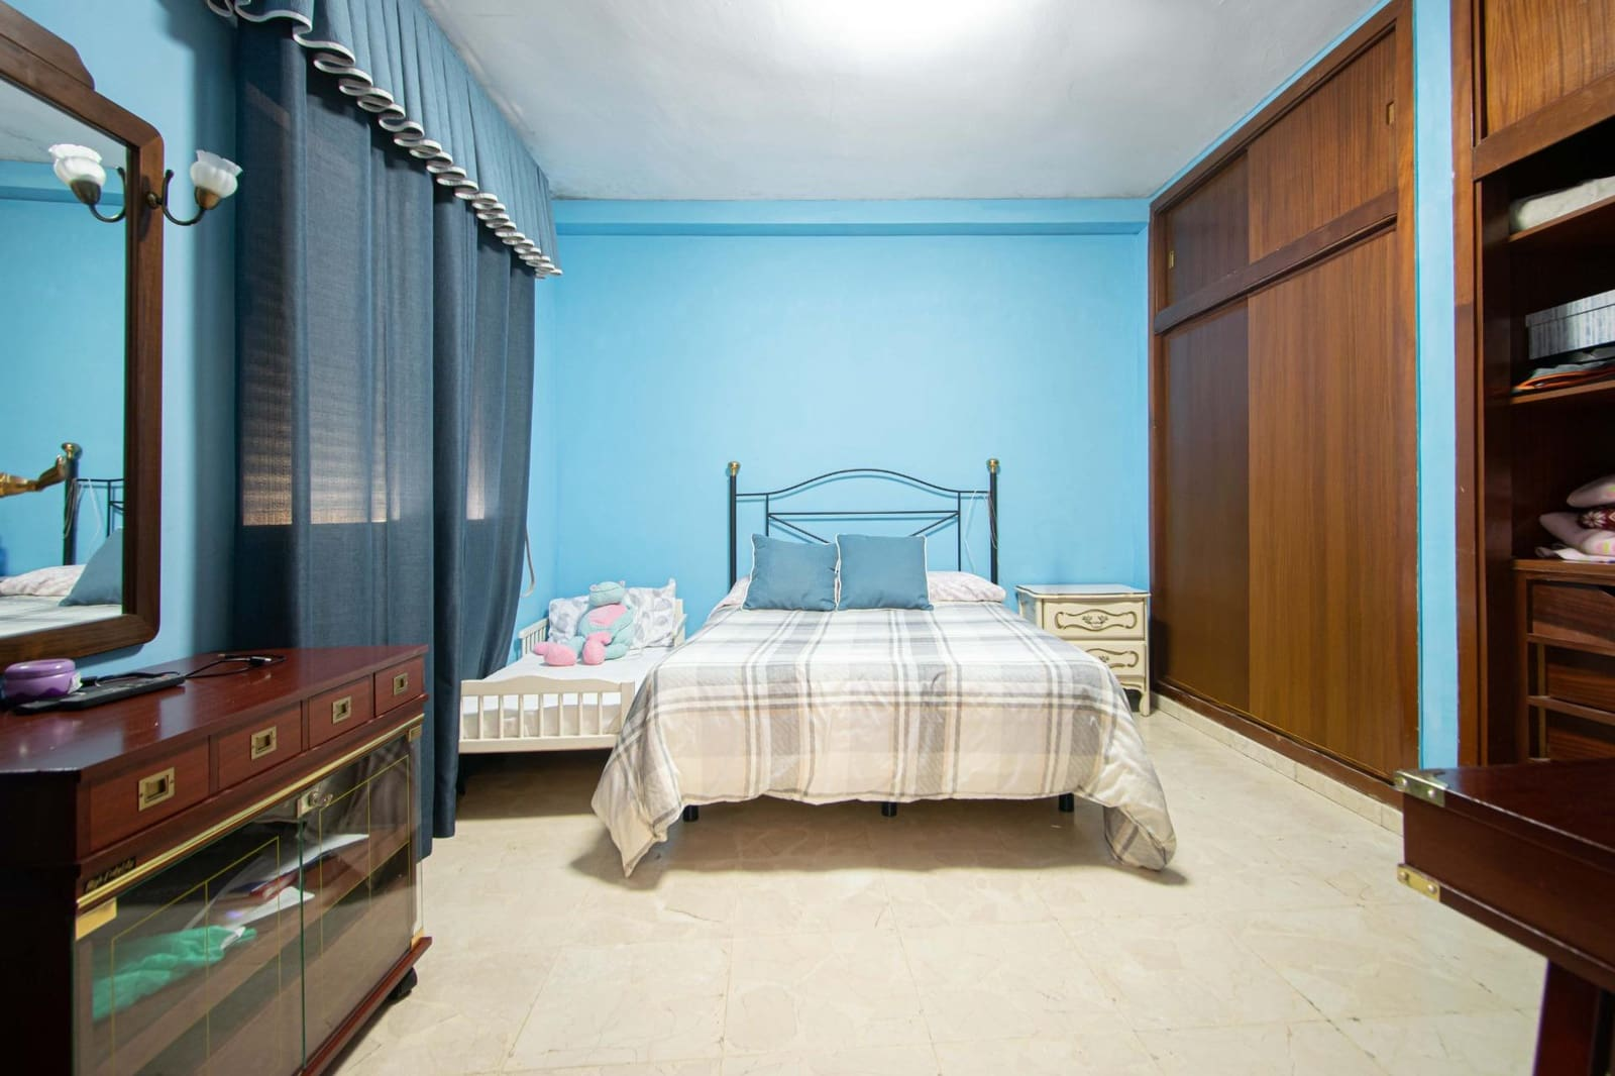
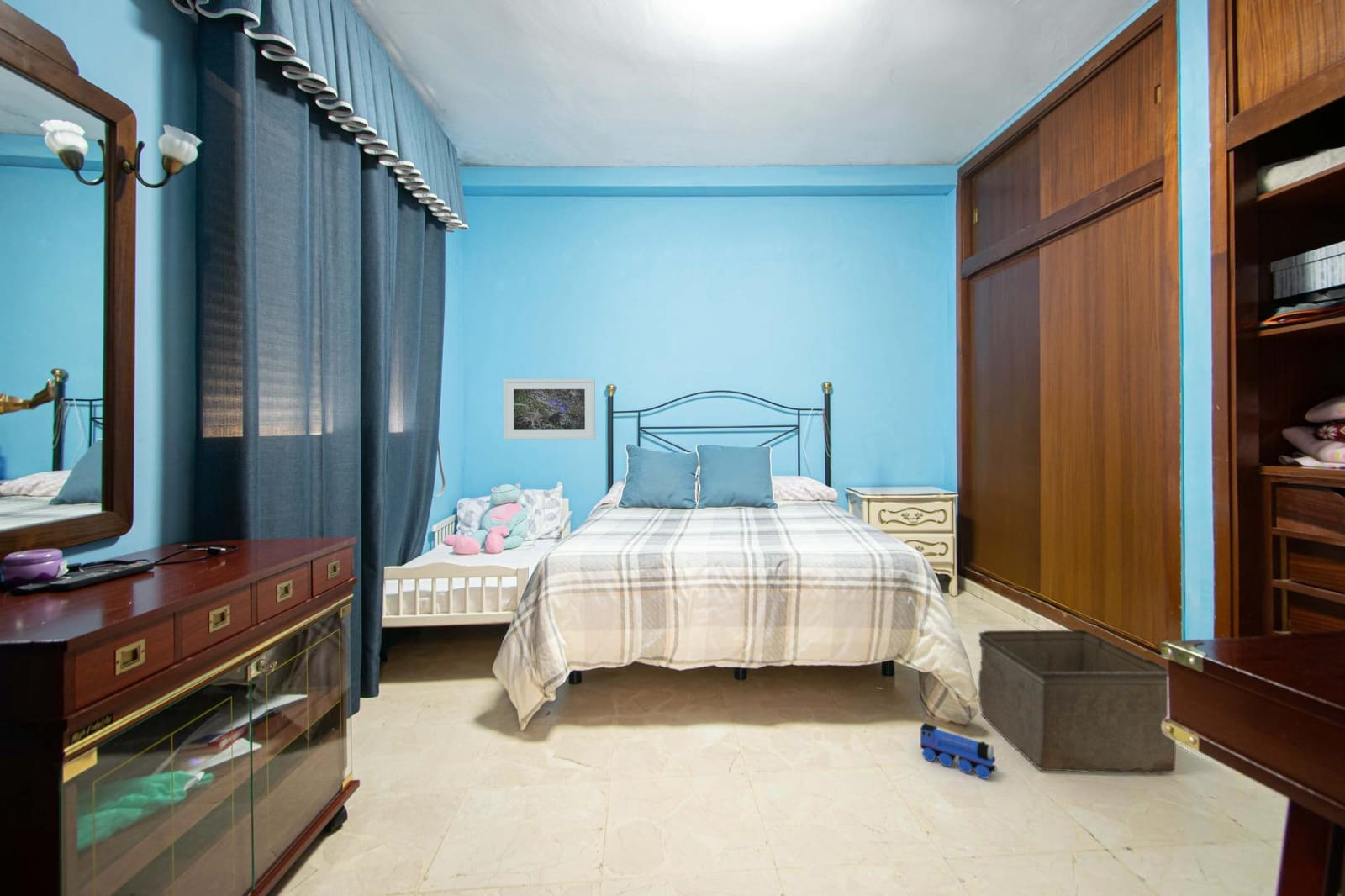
+ storage bin [978,629,1177,775]
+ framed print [503,378,596,440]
+ toy train [919,722,998,780]
